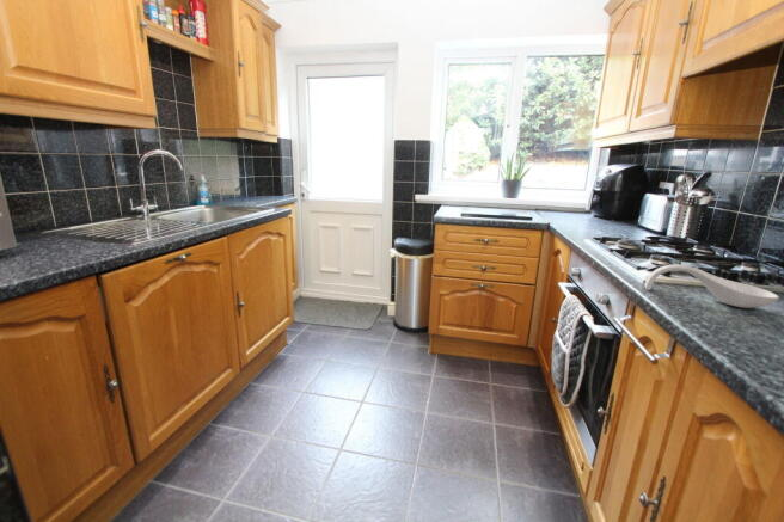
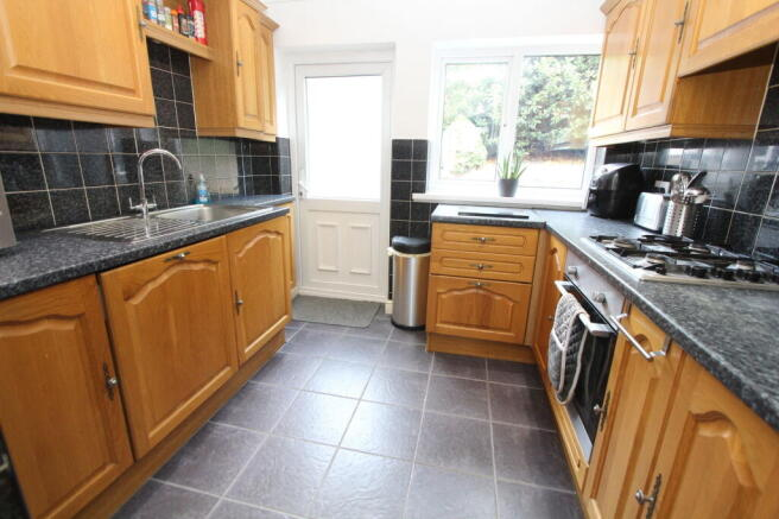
- spoon rest [644,263,780,309]
